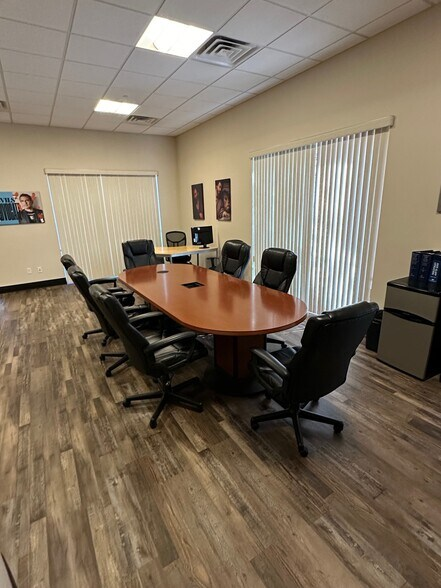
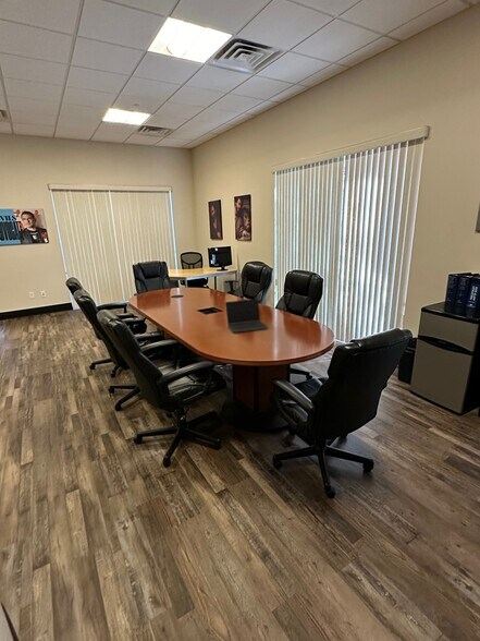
+ laptop computer [224,298,269,334]
